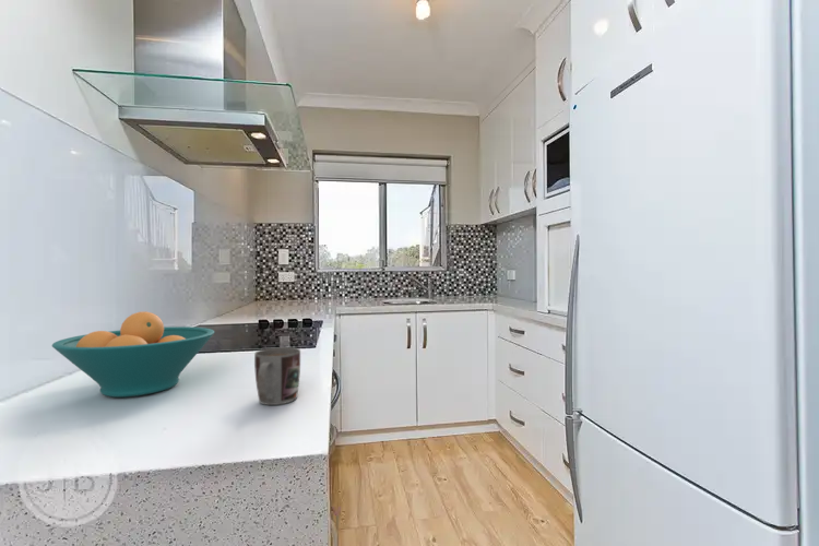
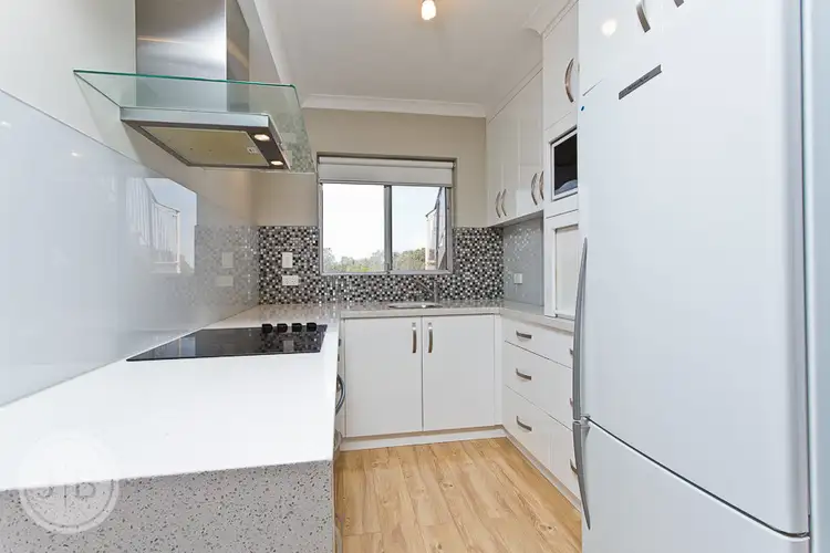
- mug [253,346,301,406]
- fruit bowl [51,310,215,399]
